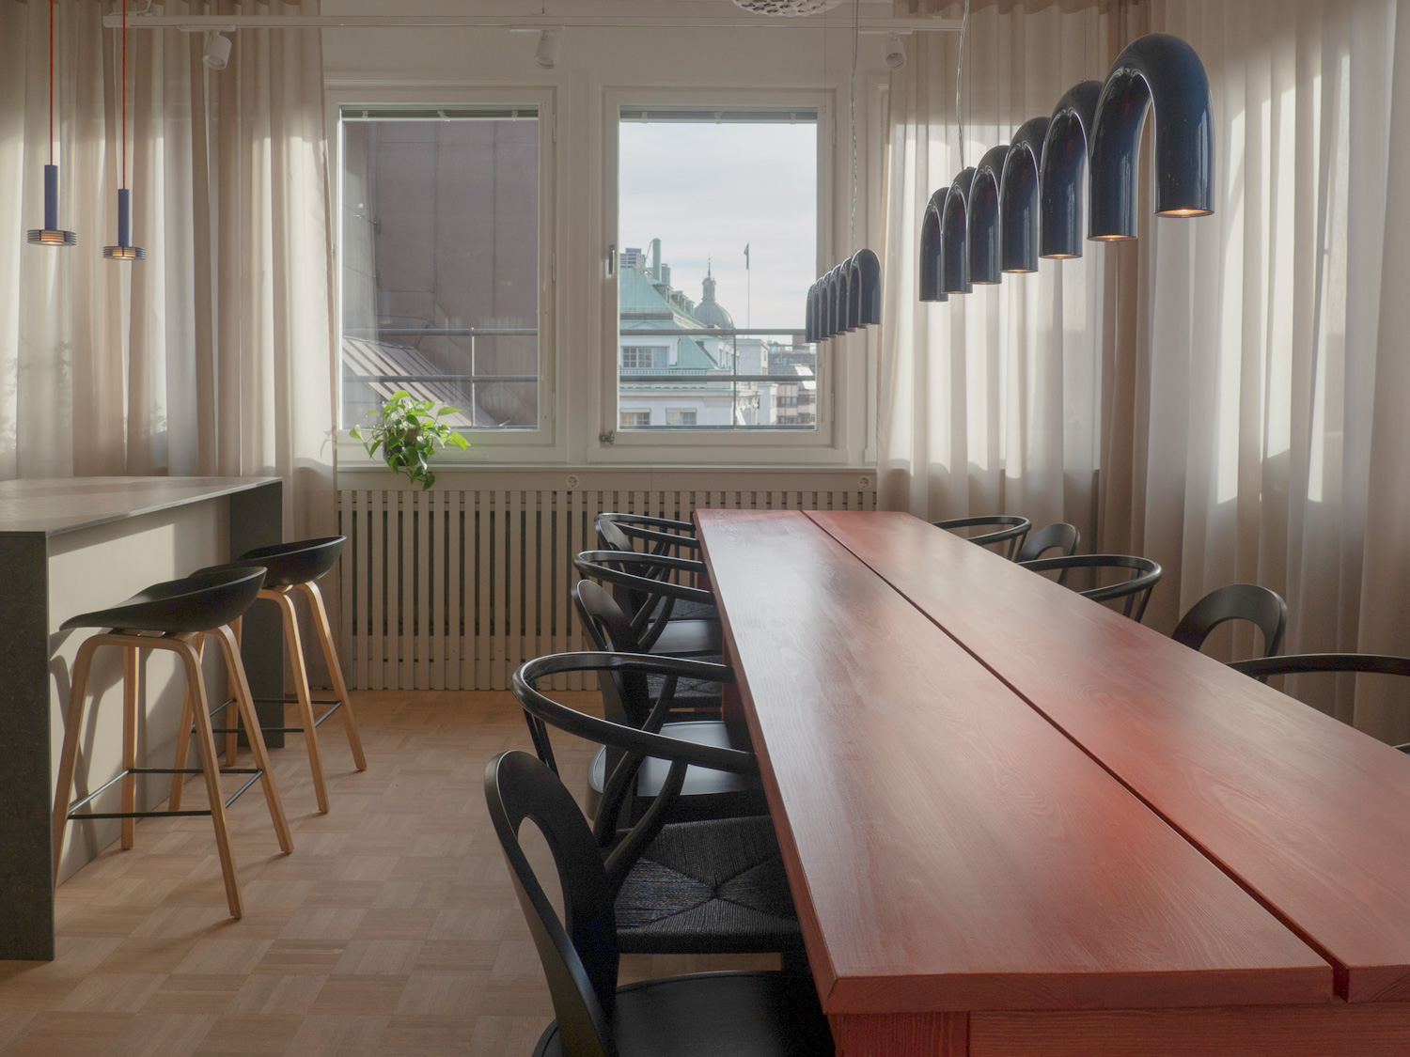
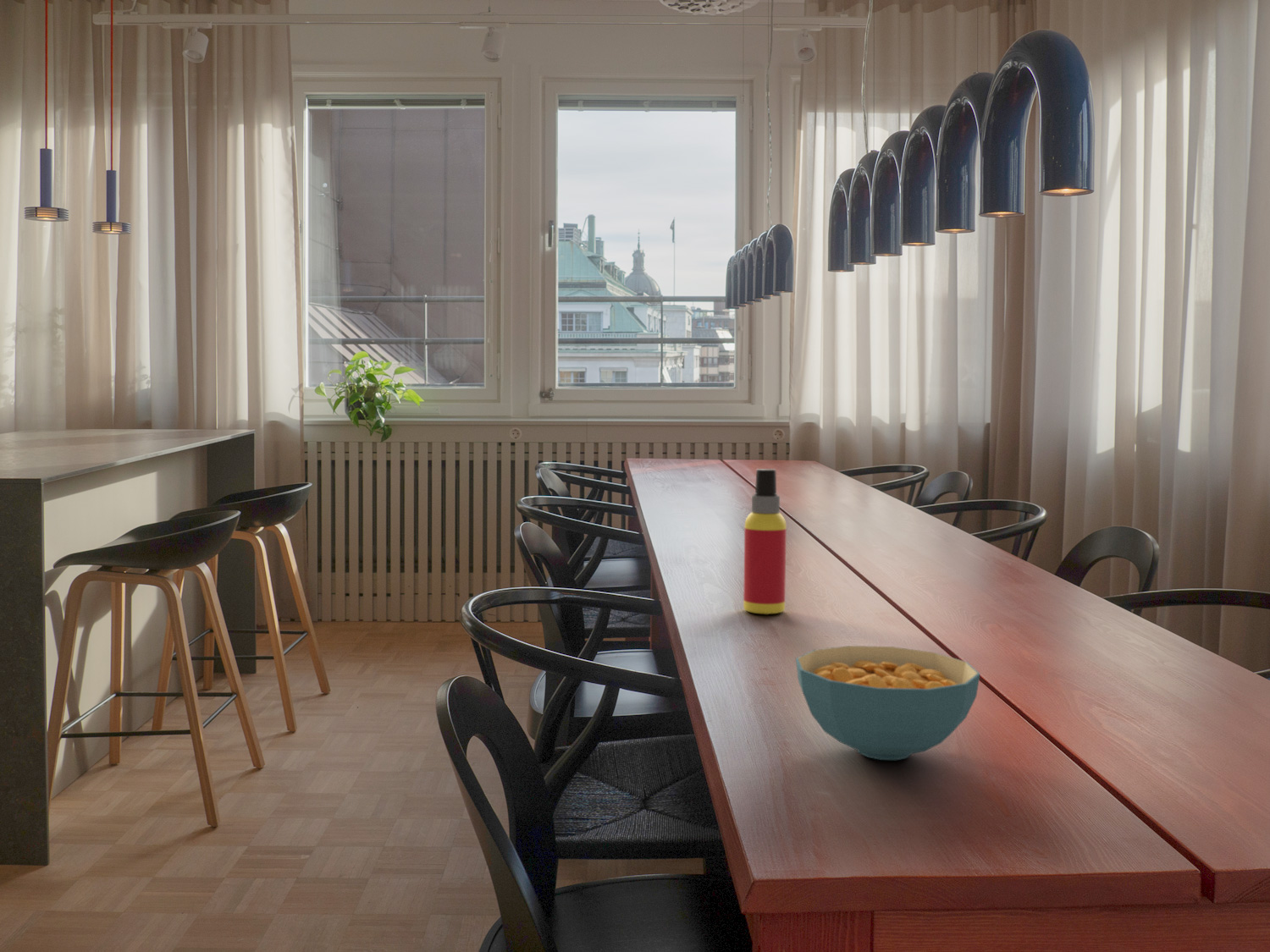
+ spray bottle [743,468,787,615]
+ cereal bowl [795,645,981,761]
